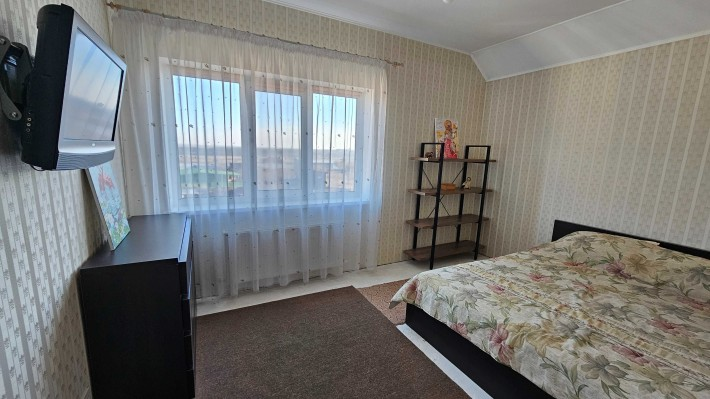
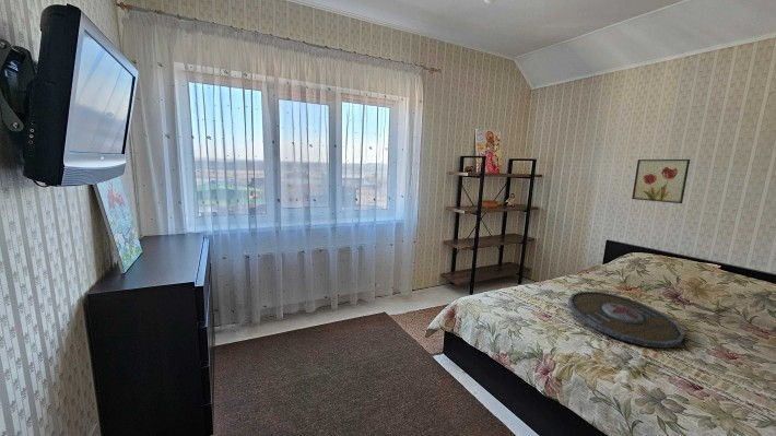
+ wall art [631,158,691,204]
+ serving tray [567,291,685,350]
